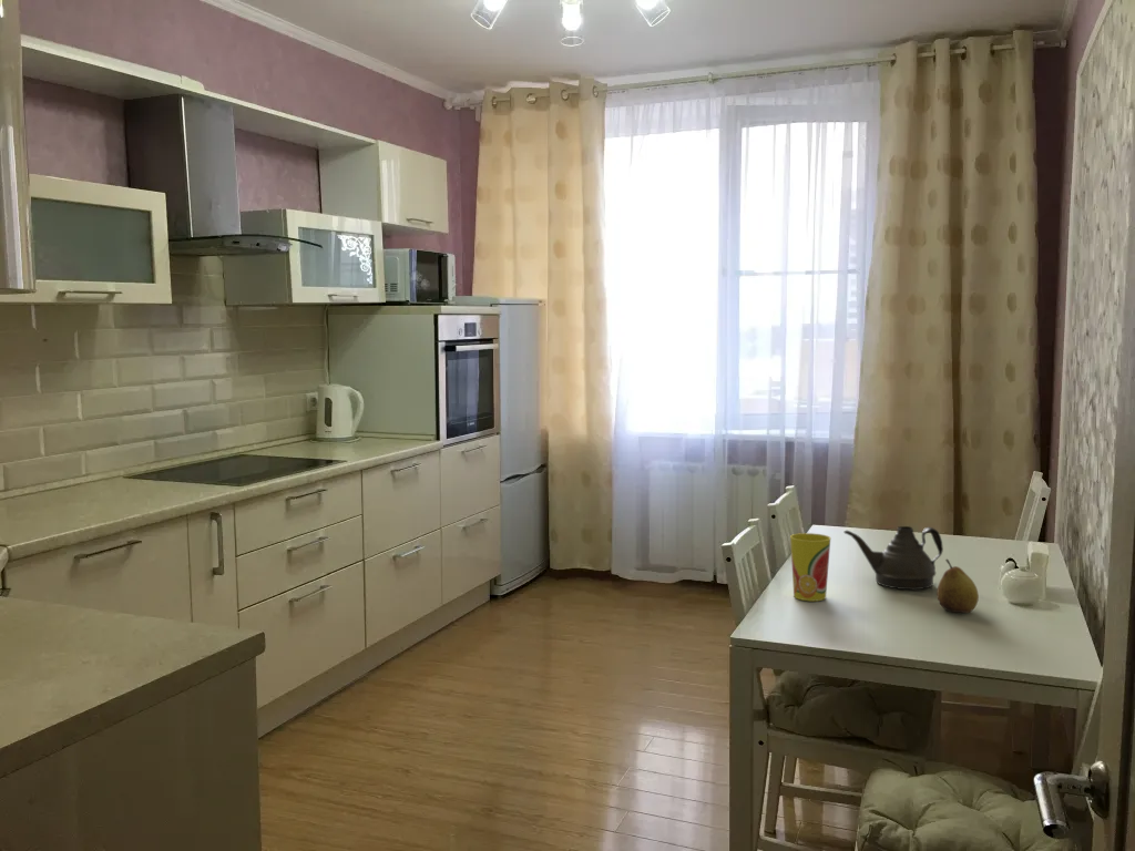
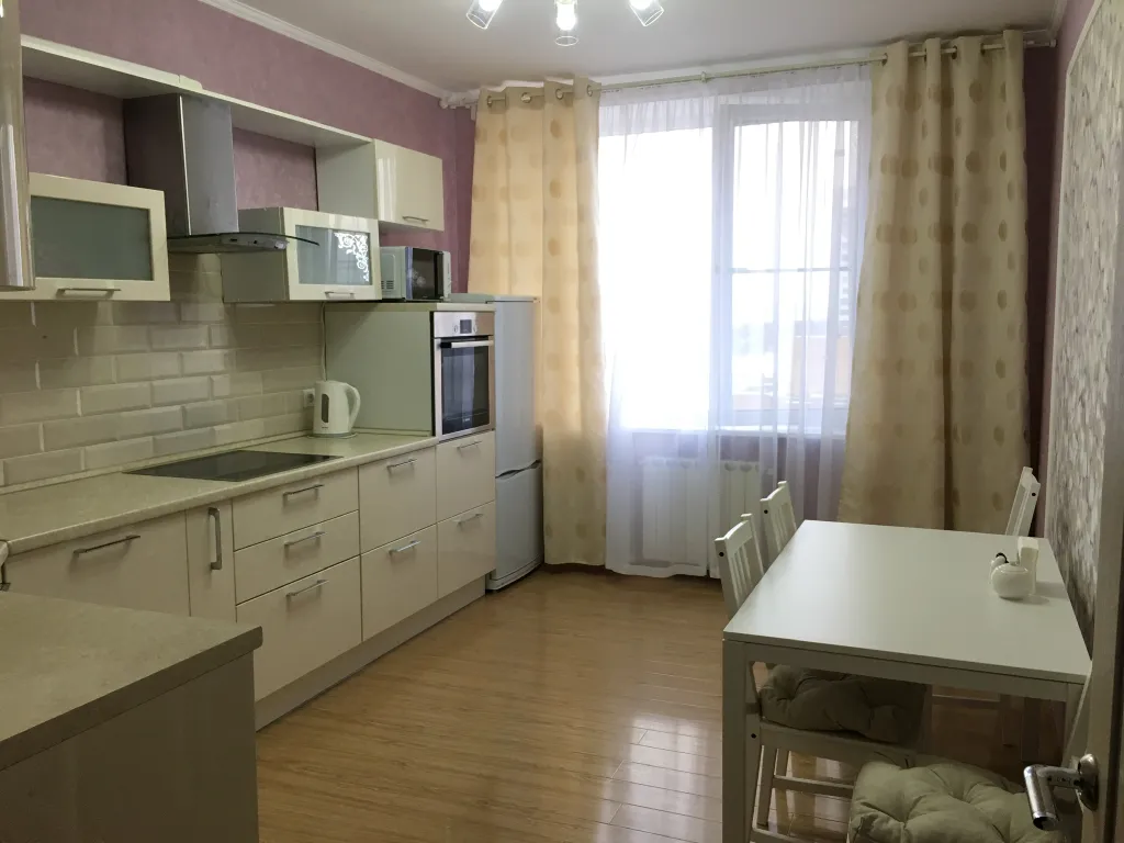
- teapot [842,525,944,591]
- fruit [935,558,980,614]
- cup [789,532,831,602]
